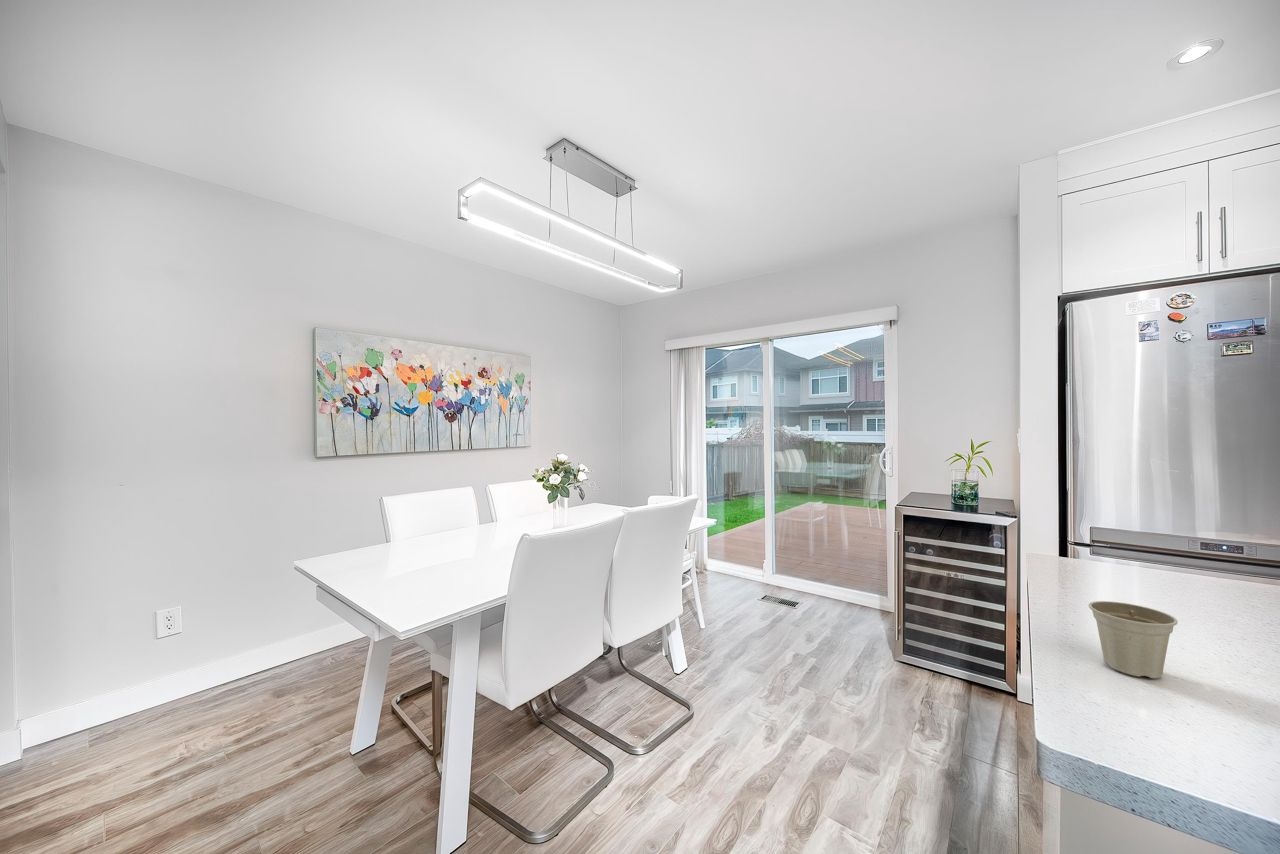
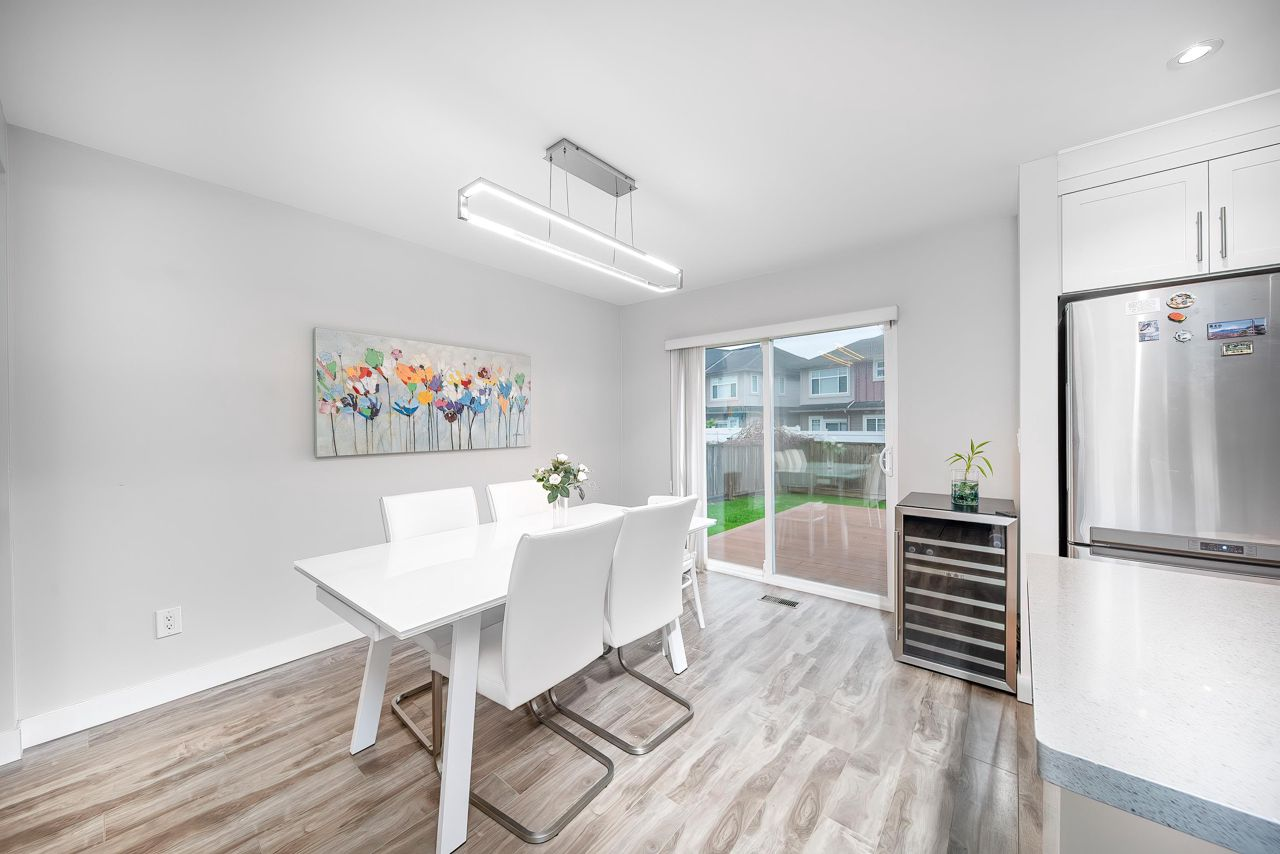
- flower pot [1088,600,1179,679]
